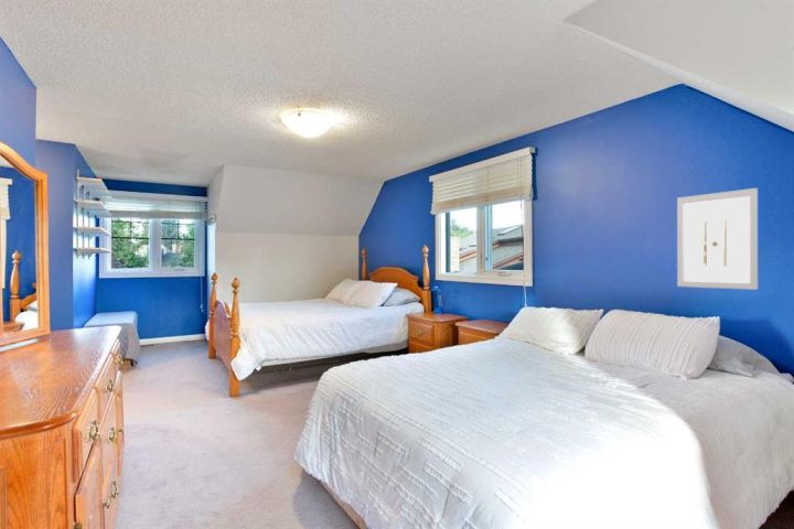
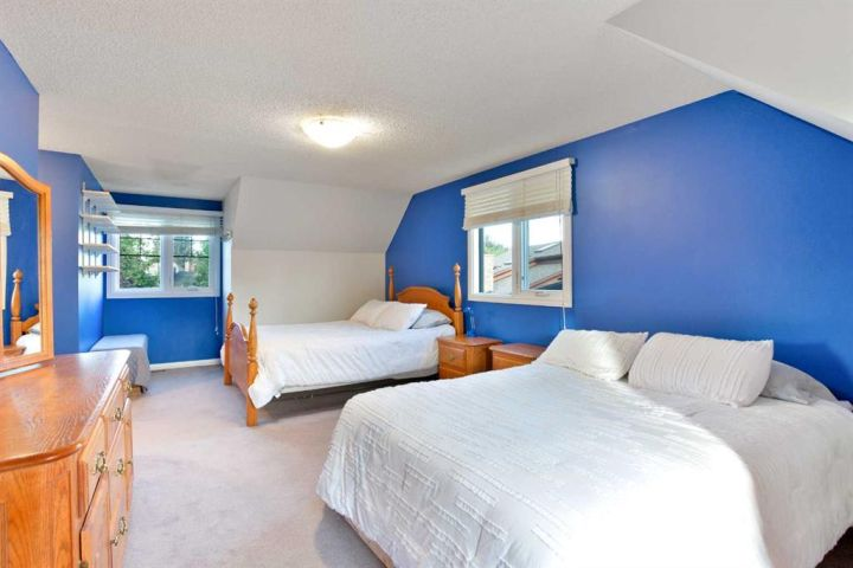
- wall art [676,187,759,291]
